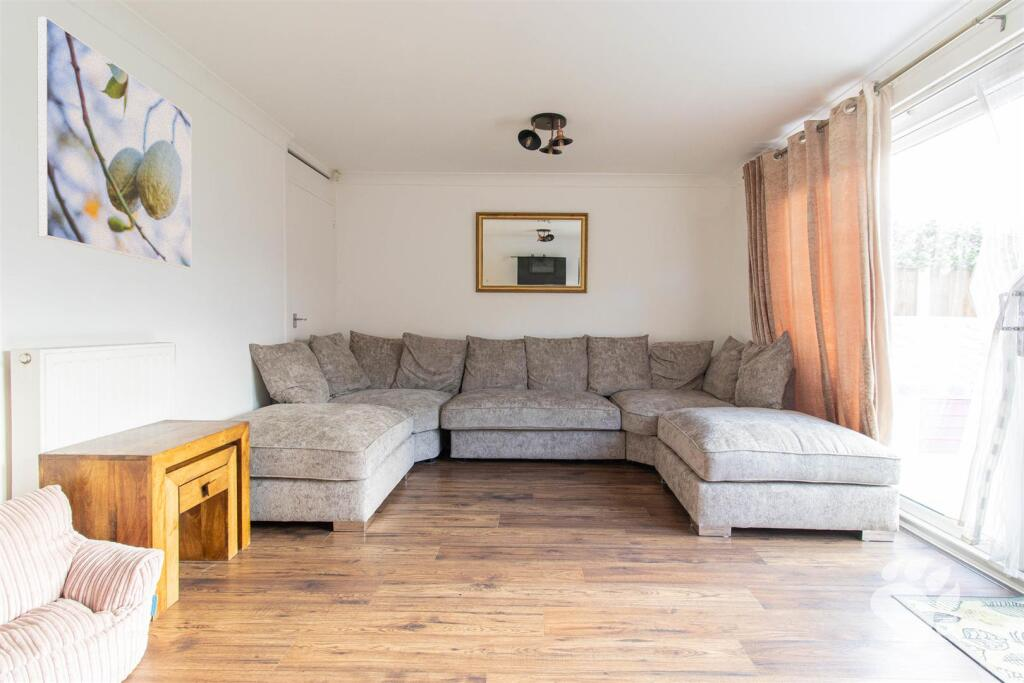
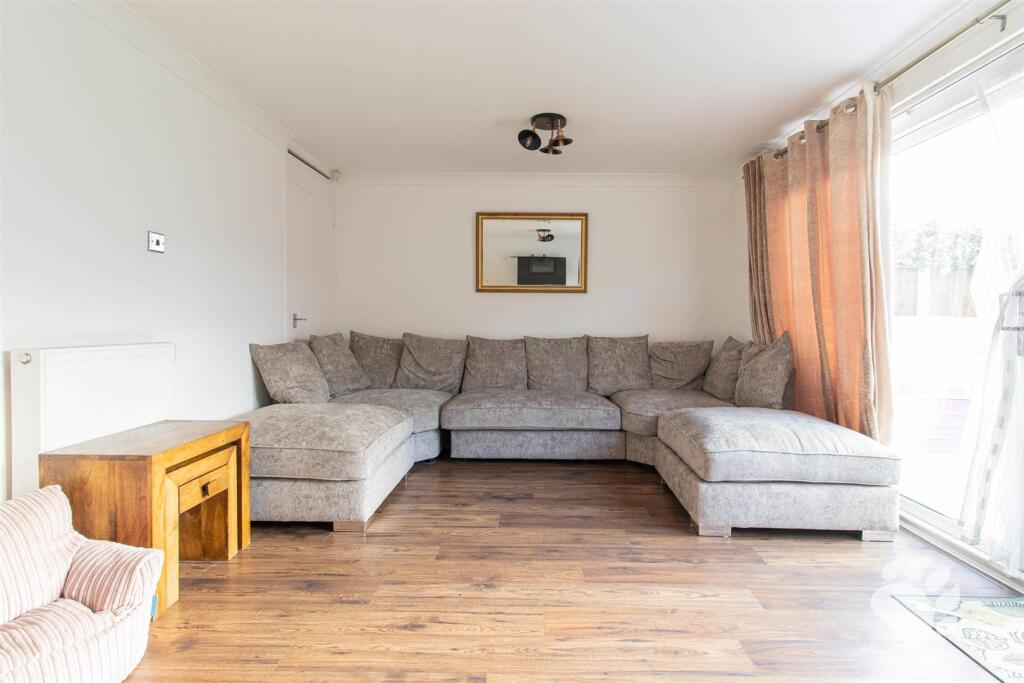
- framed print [36,15,192,269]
